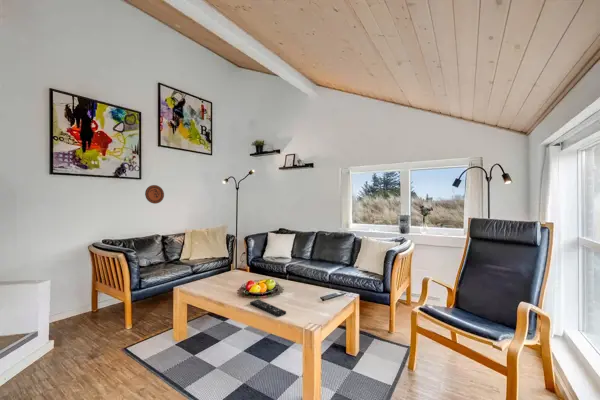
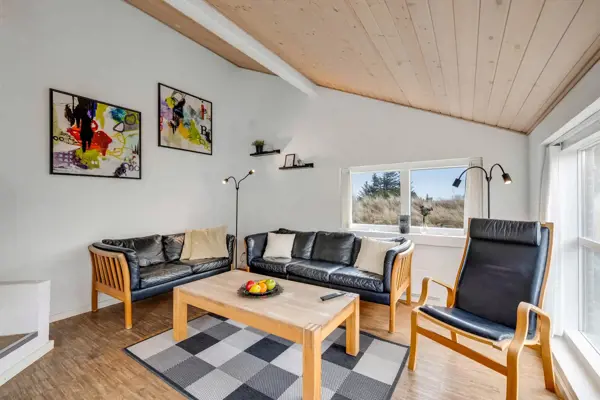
- remote control [249,298,287,318]
- decorative plate [144,184,165,205]
